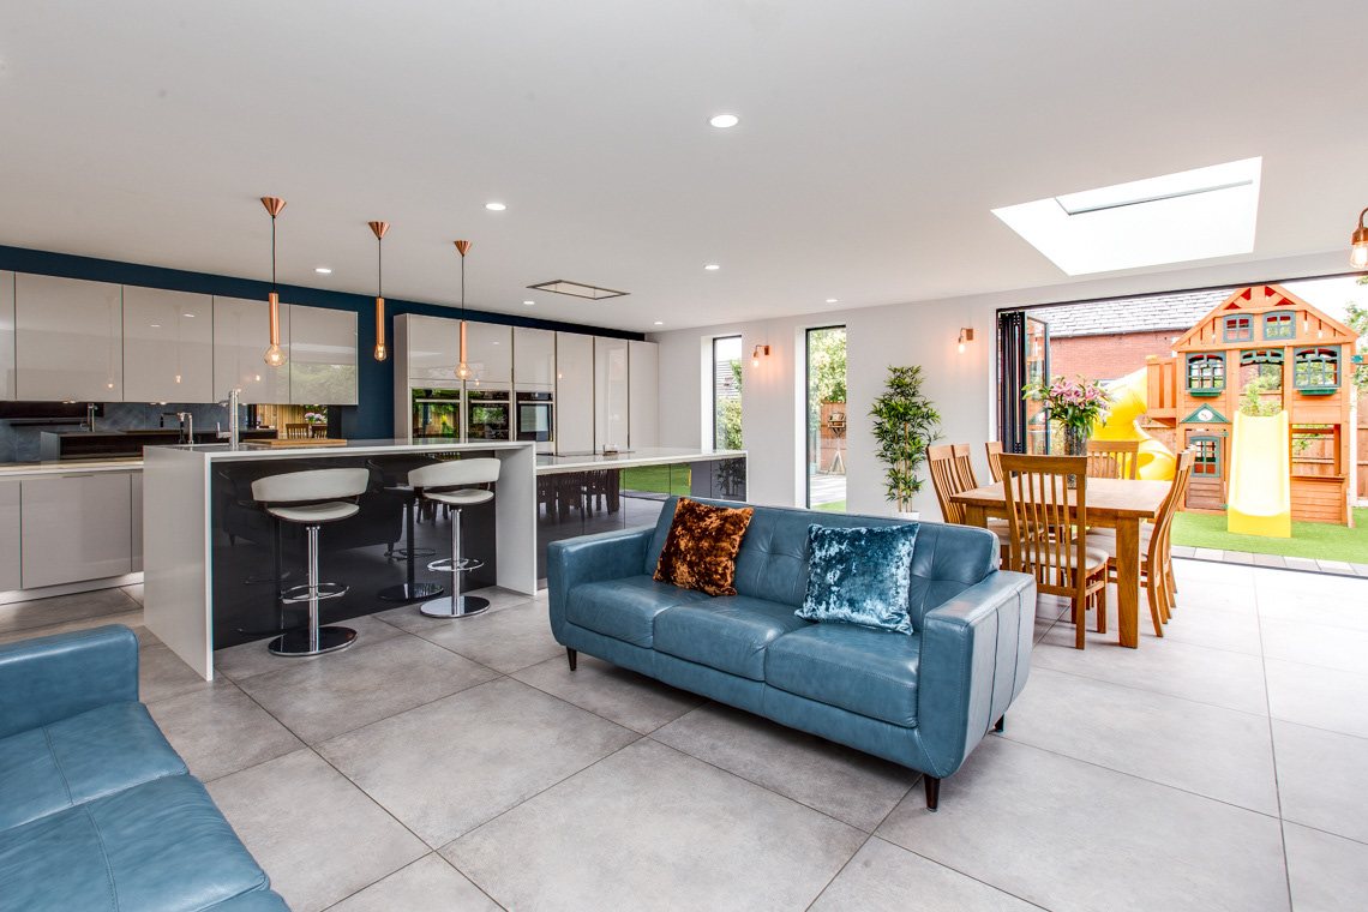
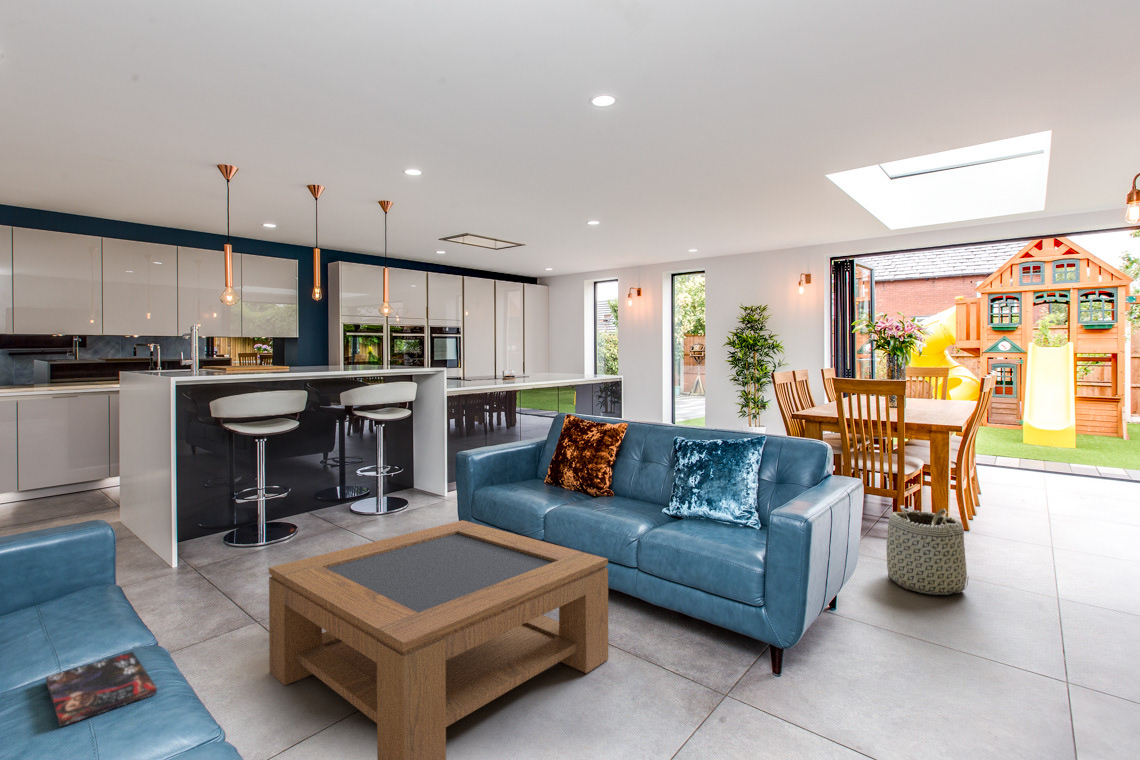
+ book [45,650,158,728]
+ coffee table [268,519,609,760]
+ basket [885,505,969,596]
